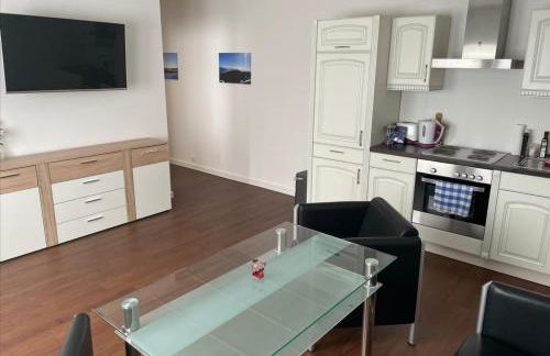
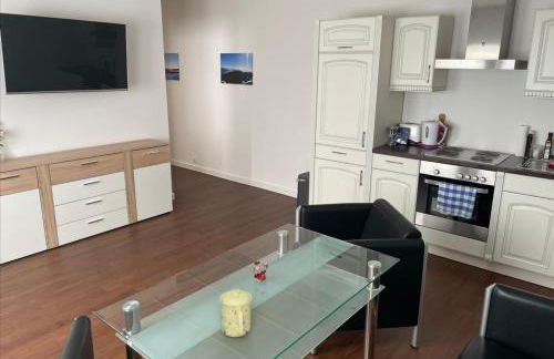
+ mug [218,288,253,338]
